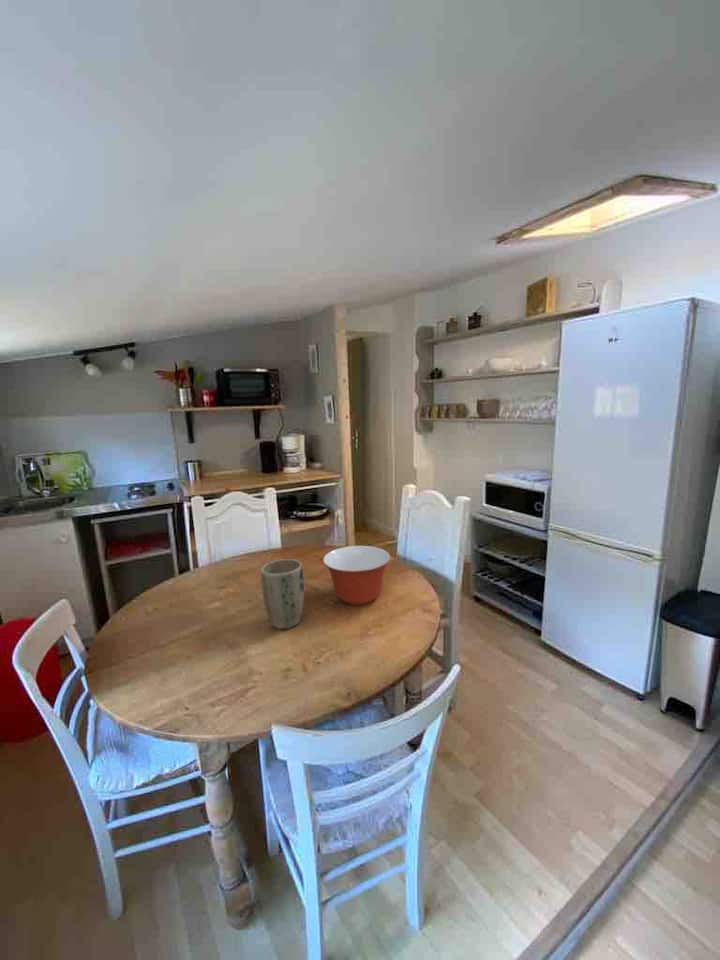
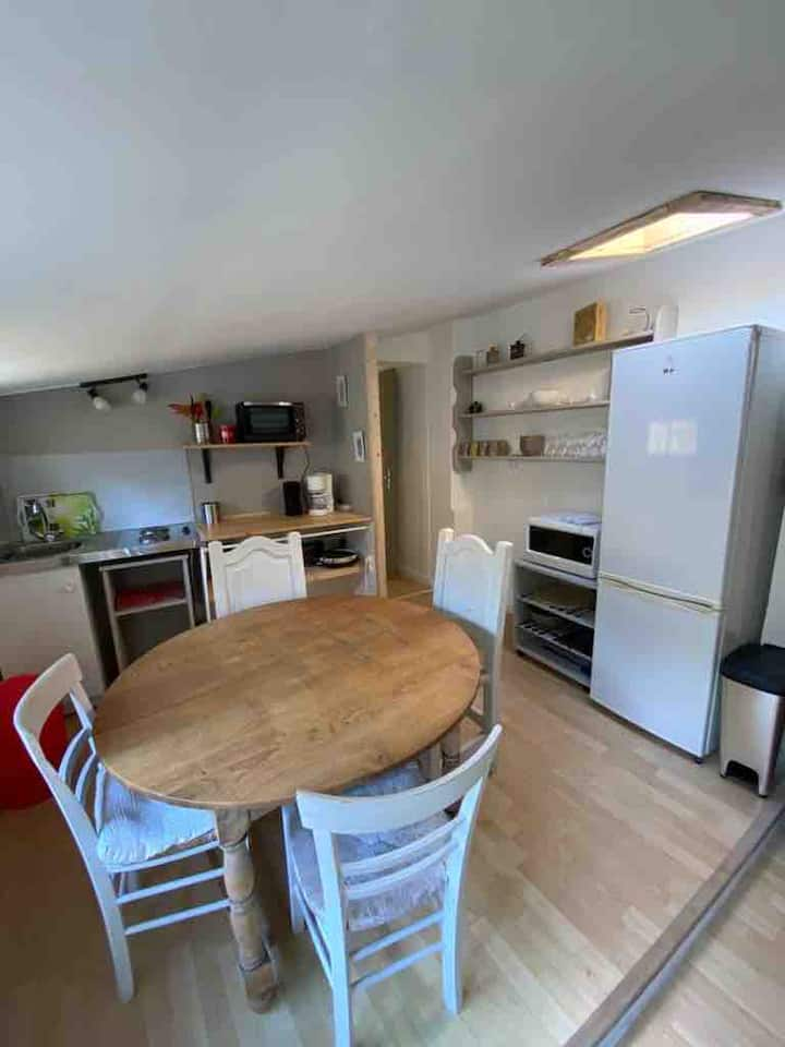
- plant pot [260,558,305,630]
- mixing bowl [322,545,391,606]
